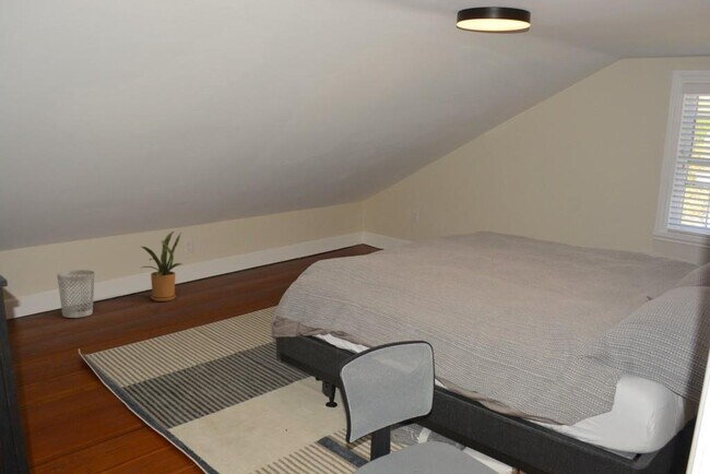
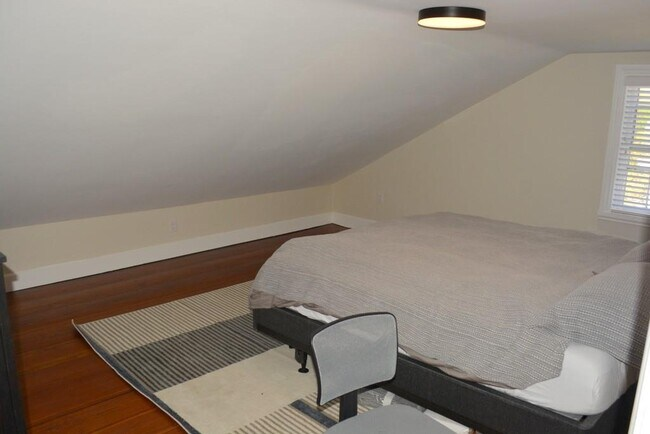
- house plant [141,230,182,303]
- wastebasket [56,269,96,319]
